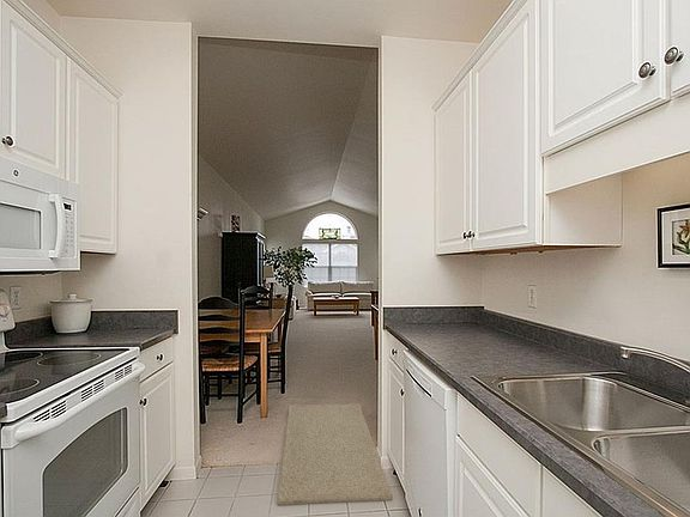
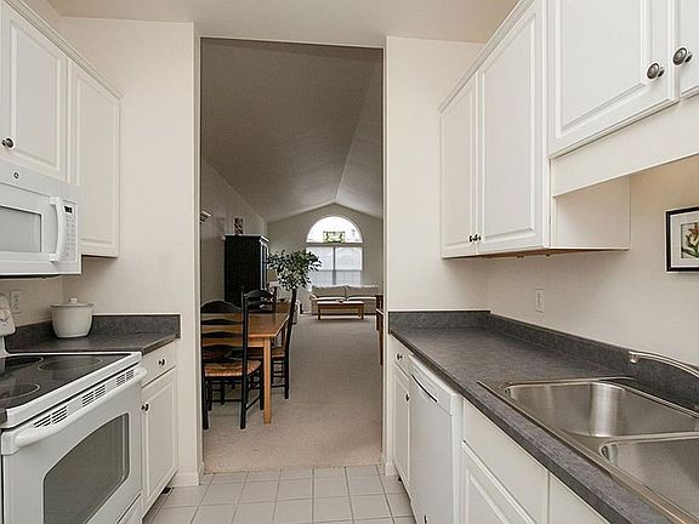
- rug [276,403,394,507]
